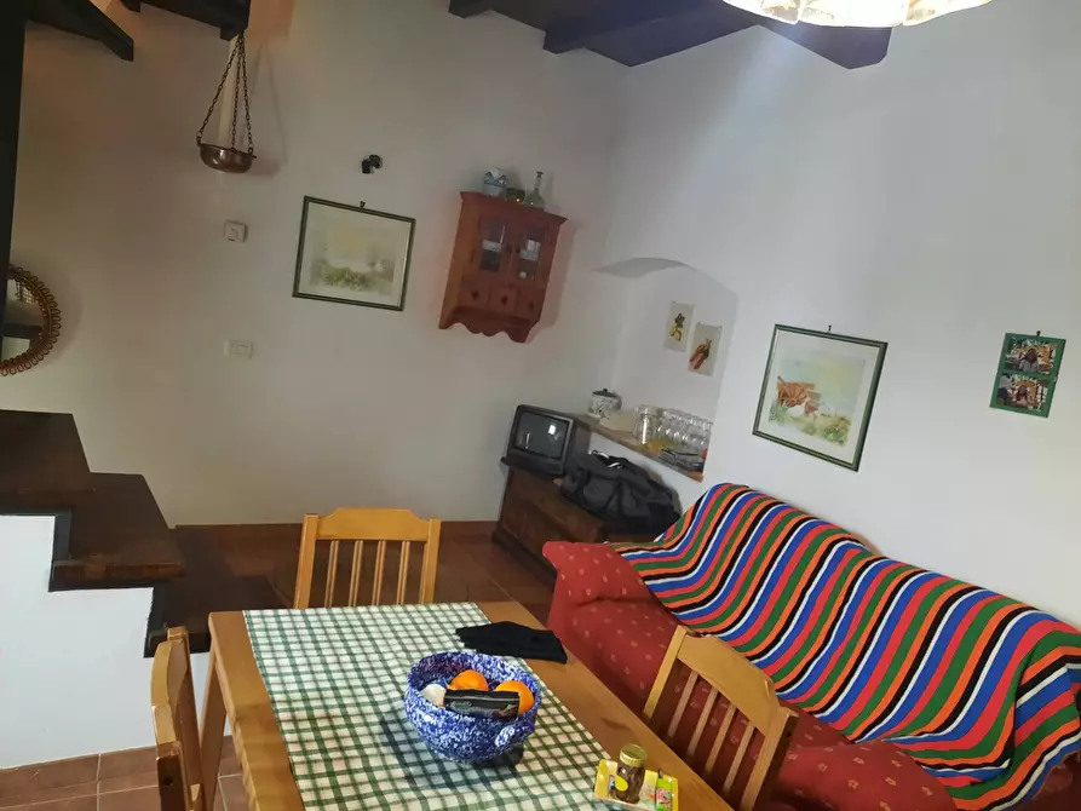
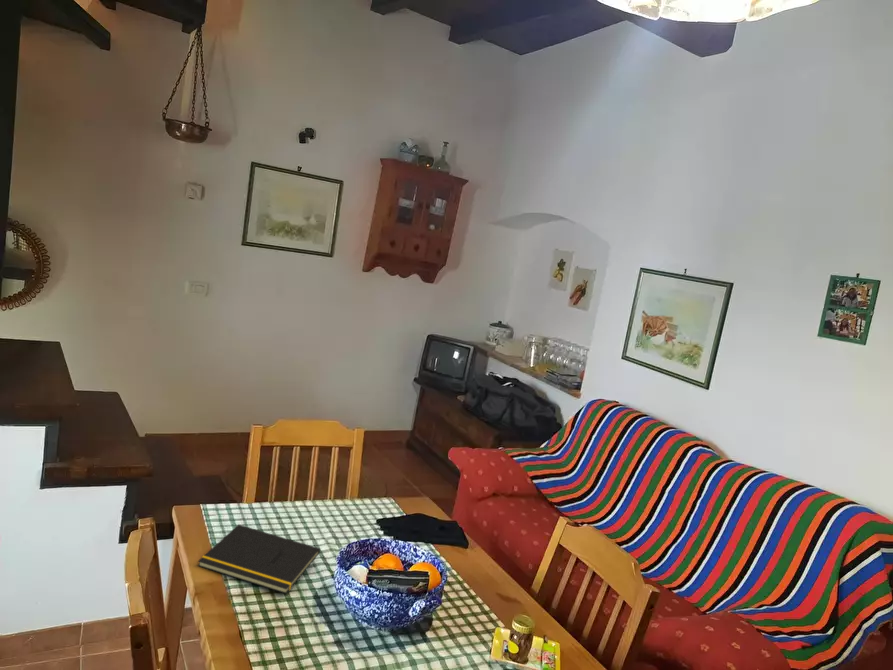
+ notepad [197,523,321,595]
